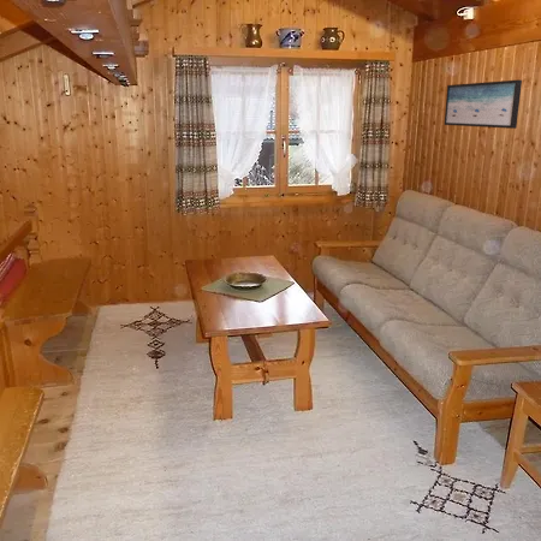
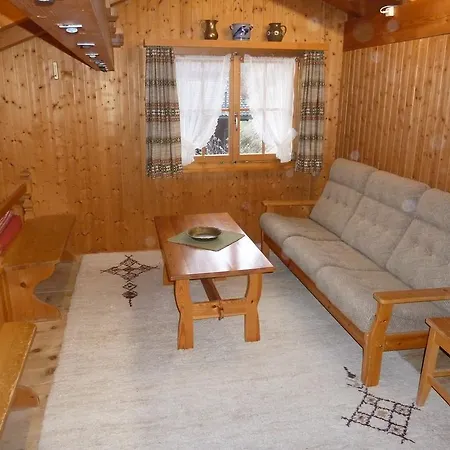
- wall art [444,79,523,130]
